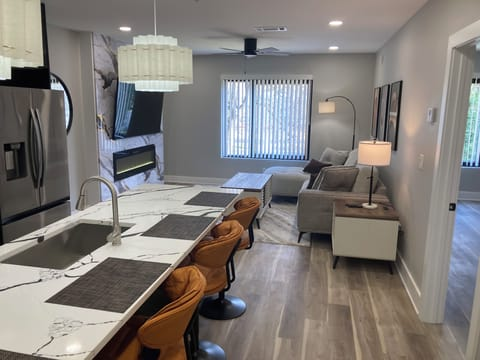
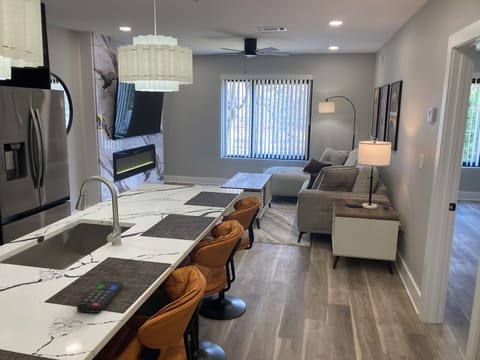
+ remote control [76,280,124,314]
